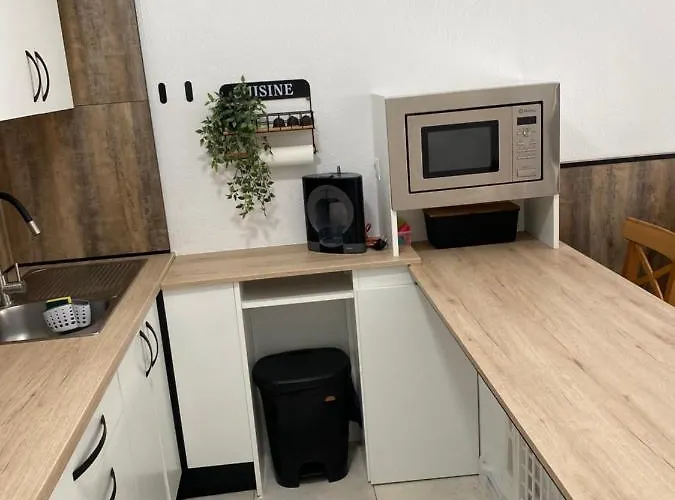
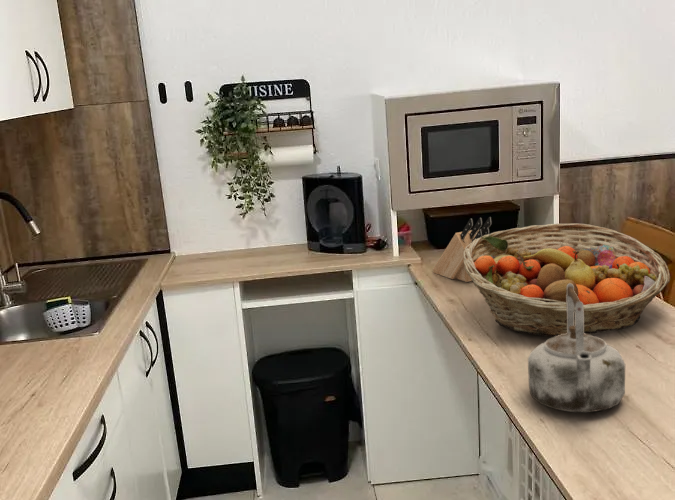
+ kettle [527,283,626,413]
+ fruit basket [464,222,671,337]
+ knife block [432,216,493,283]
